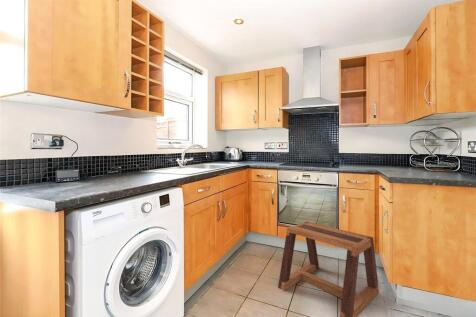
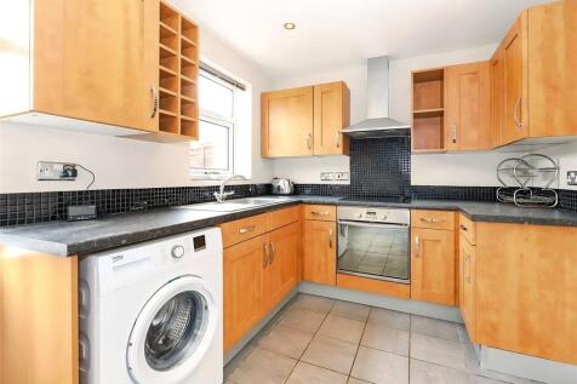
- stool [277,221,380,317]
